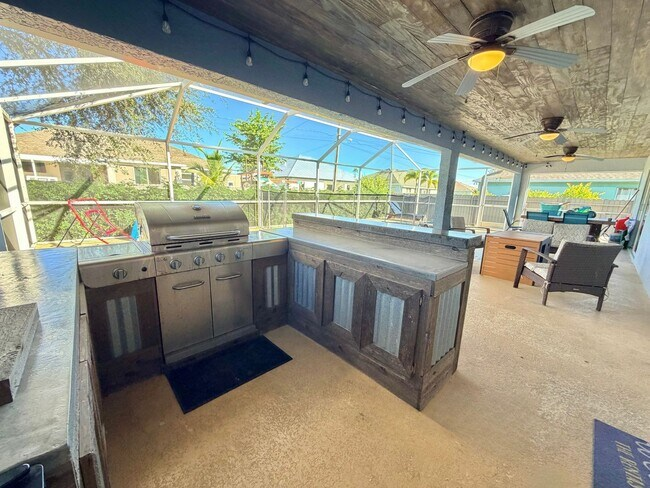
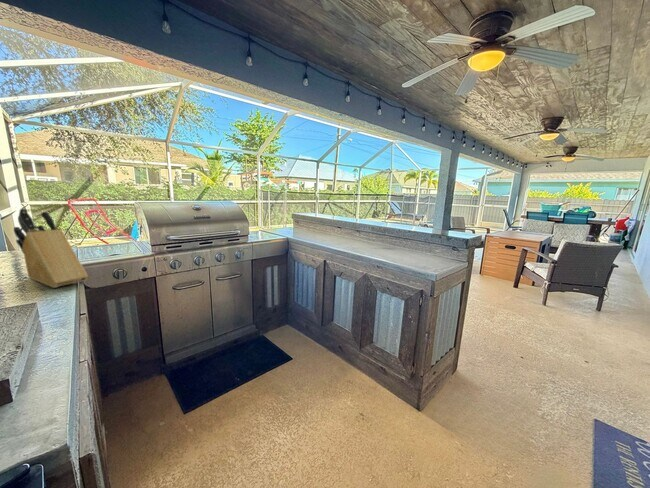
+ knife block [13,207,89,289]
